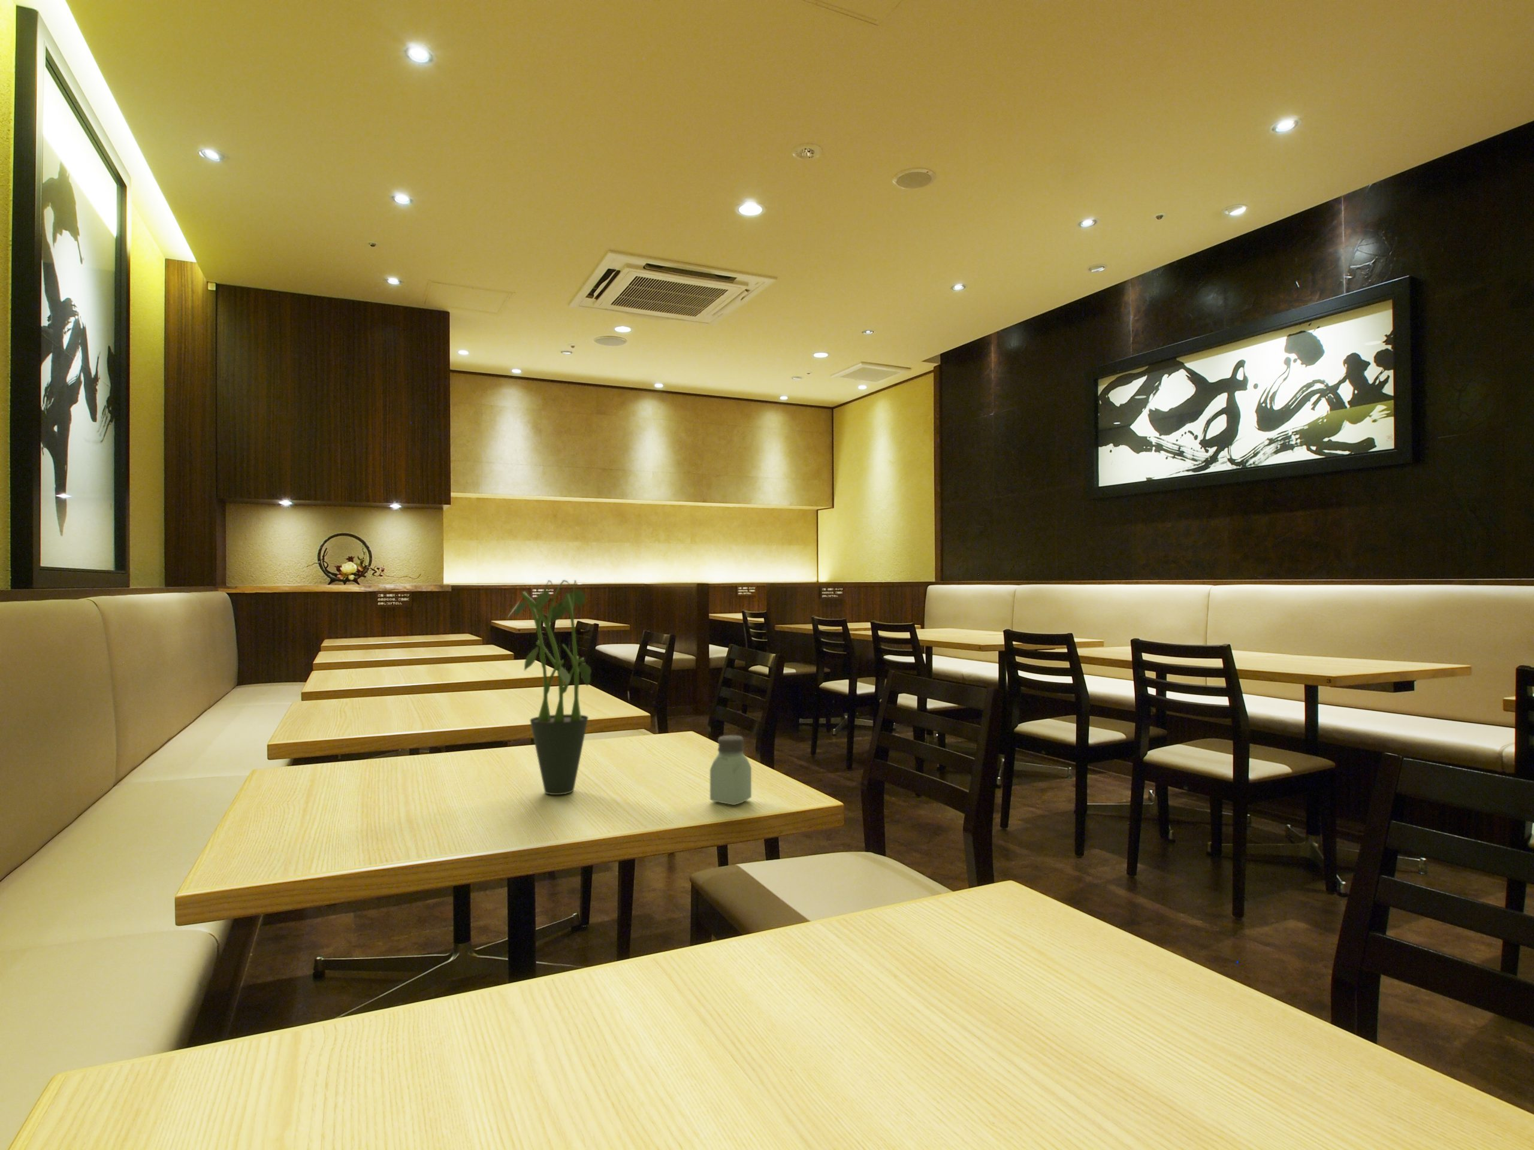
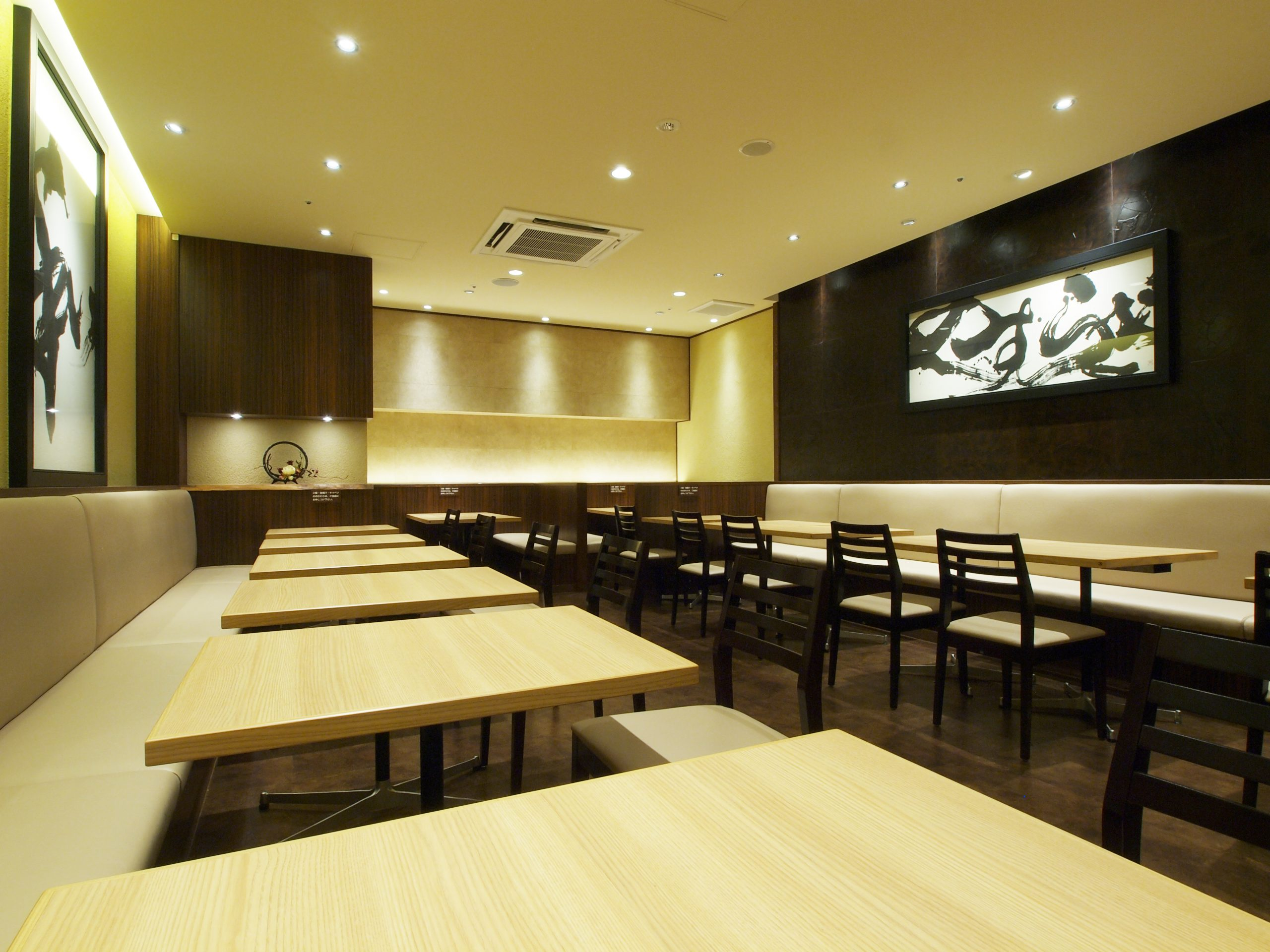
- potted plant [507,579,592,795]
- saltshaker [709,734,753,806]
